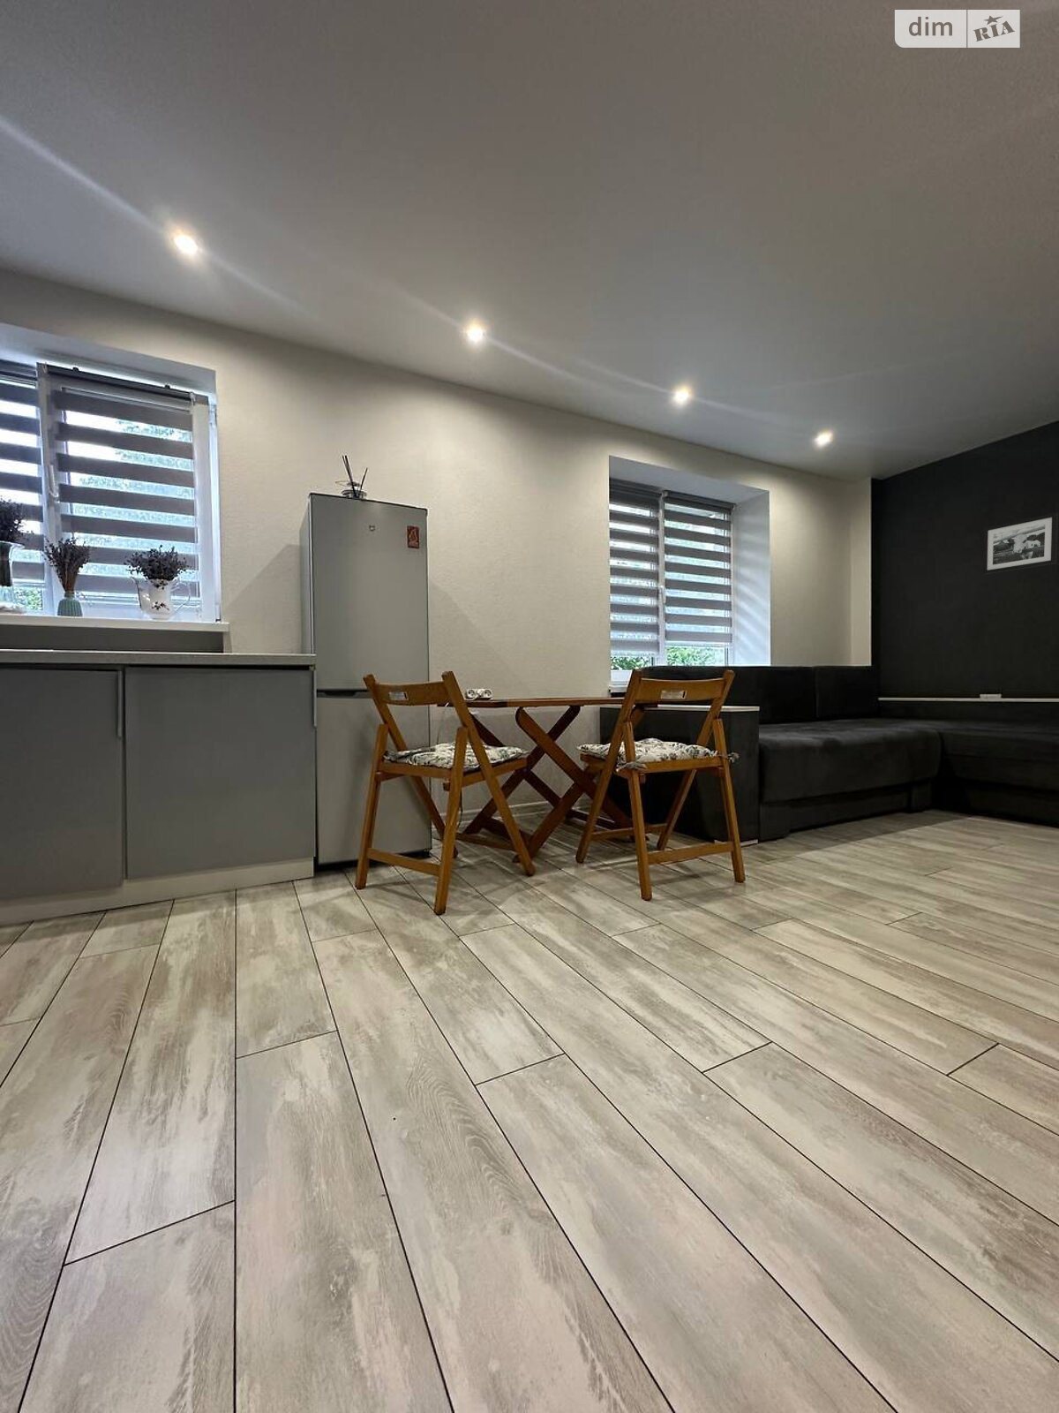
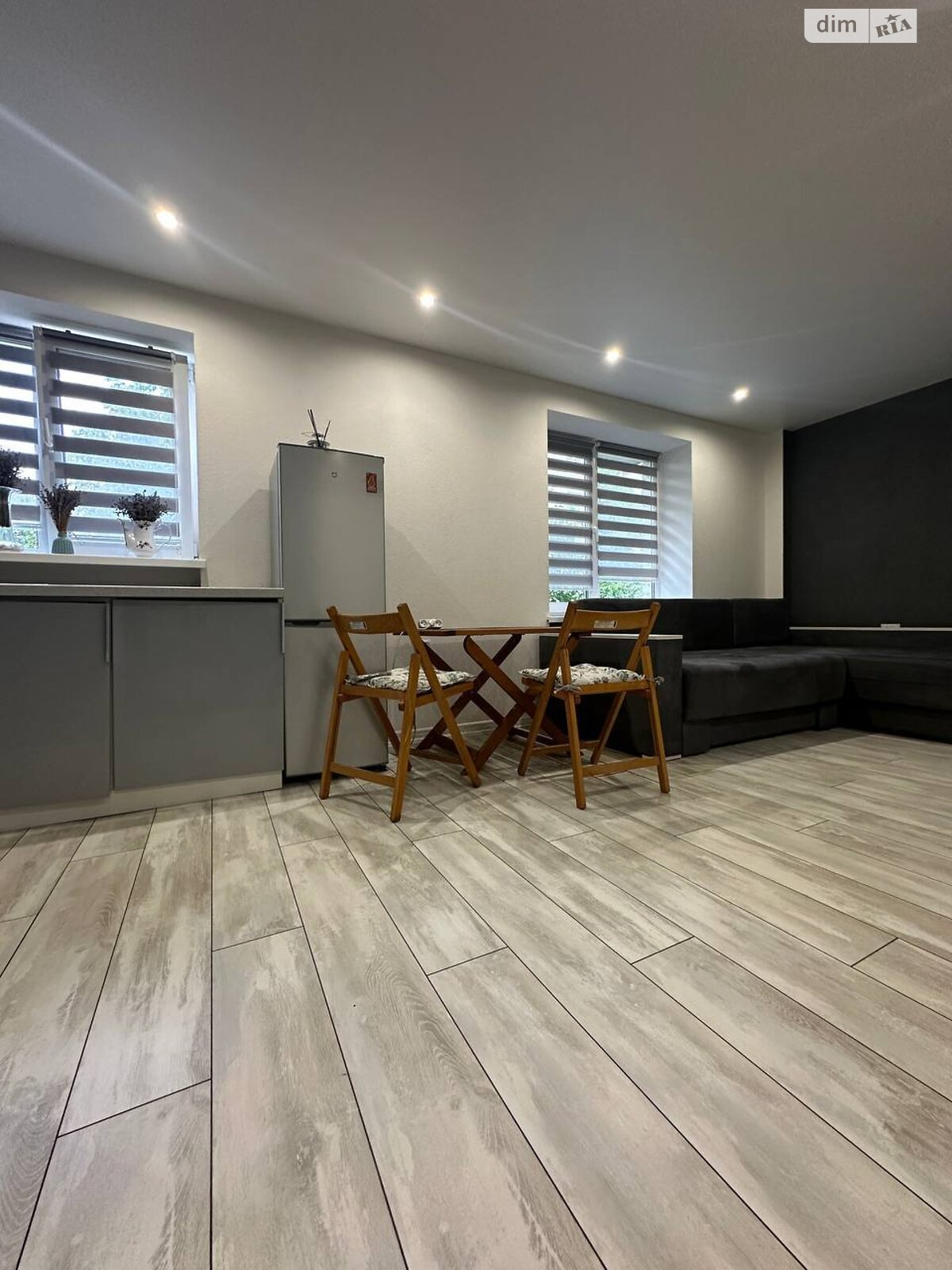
- picture frame [982,512,1059,575]
